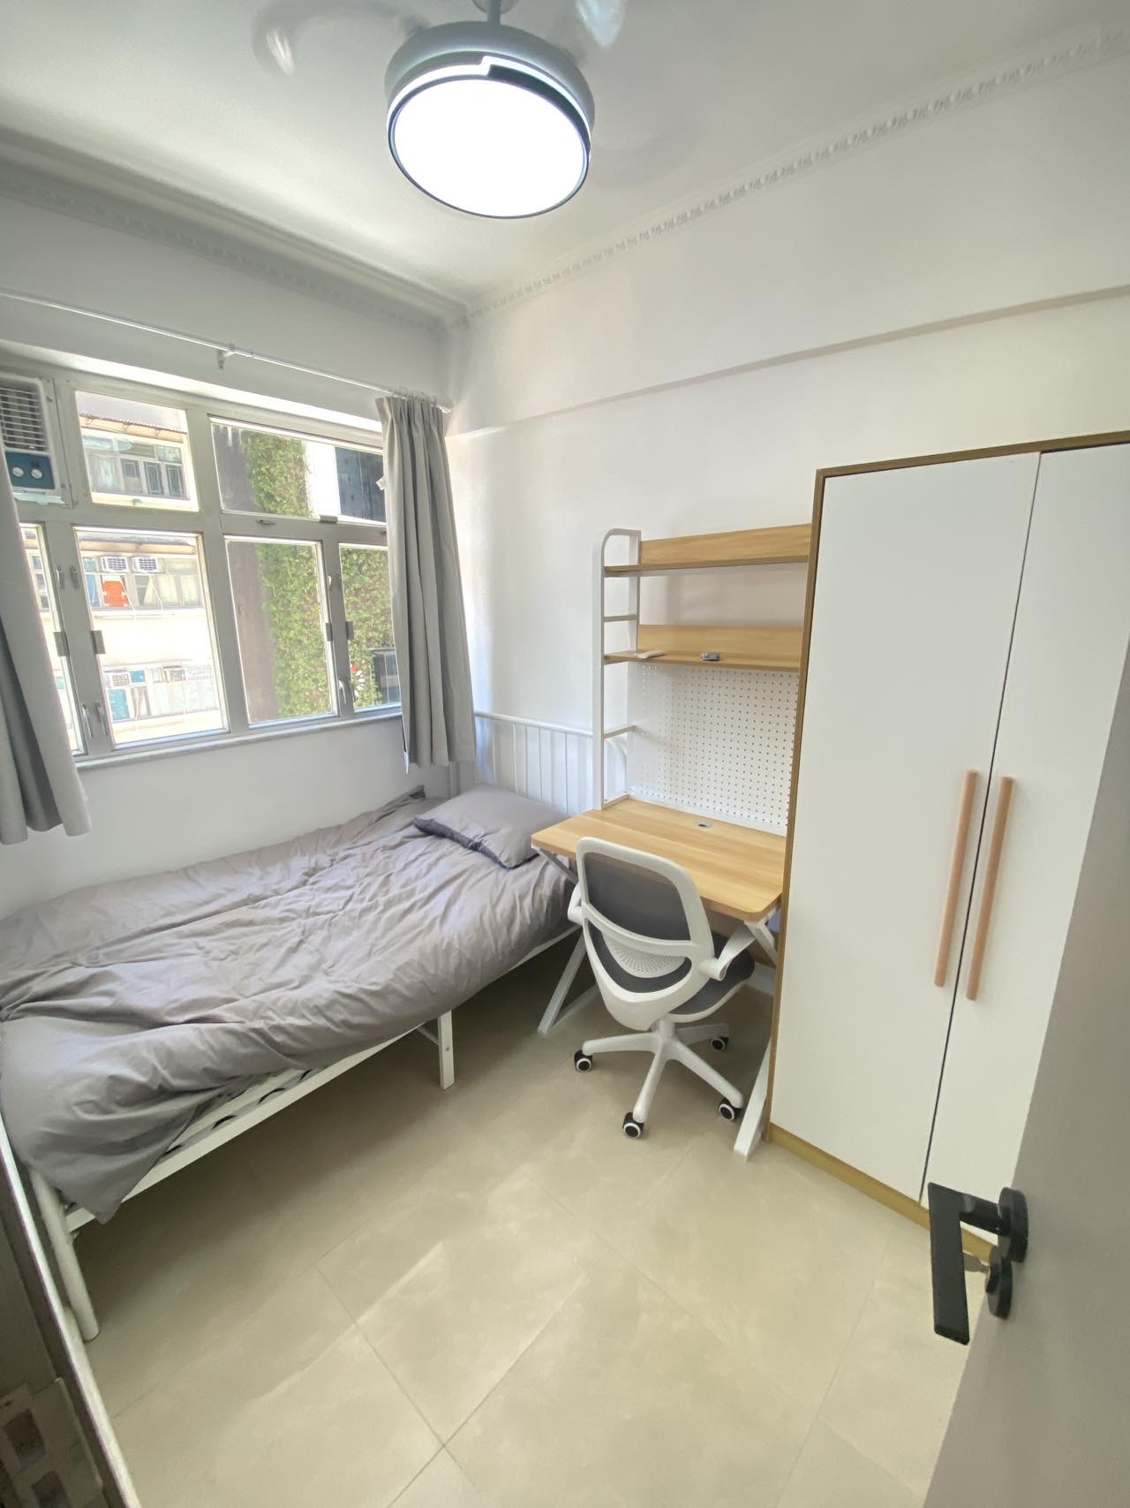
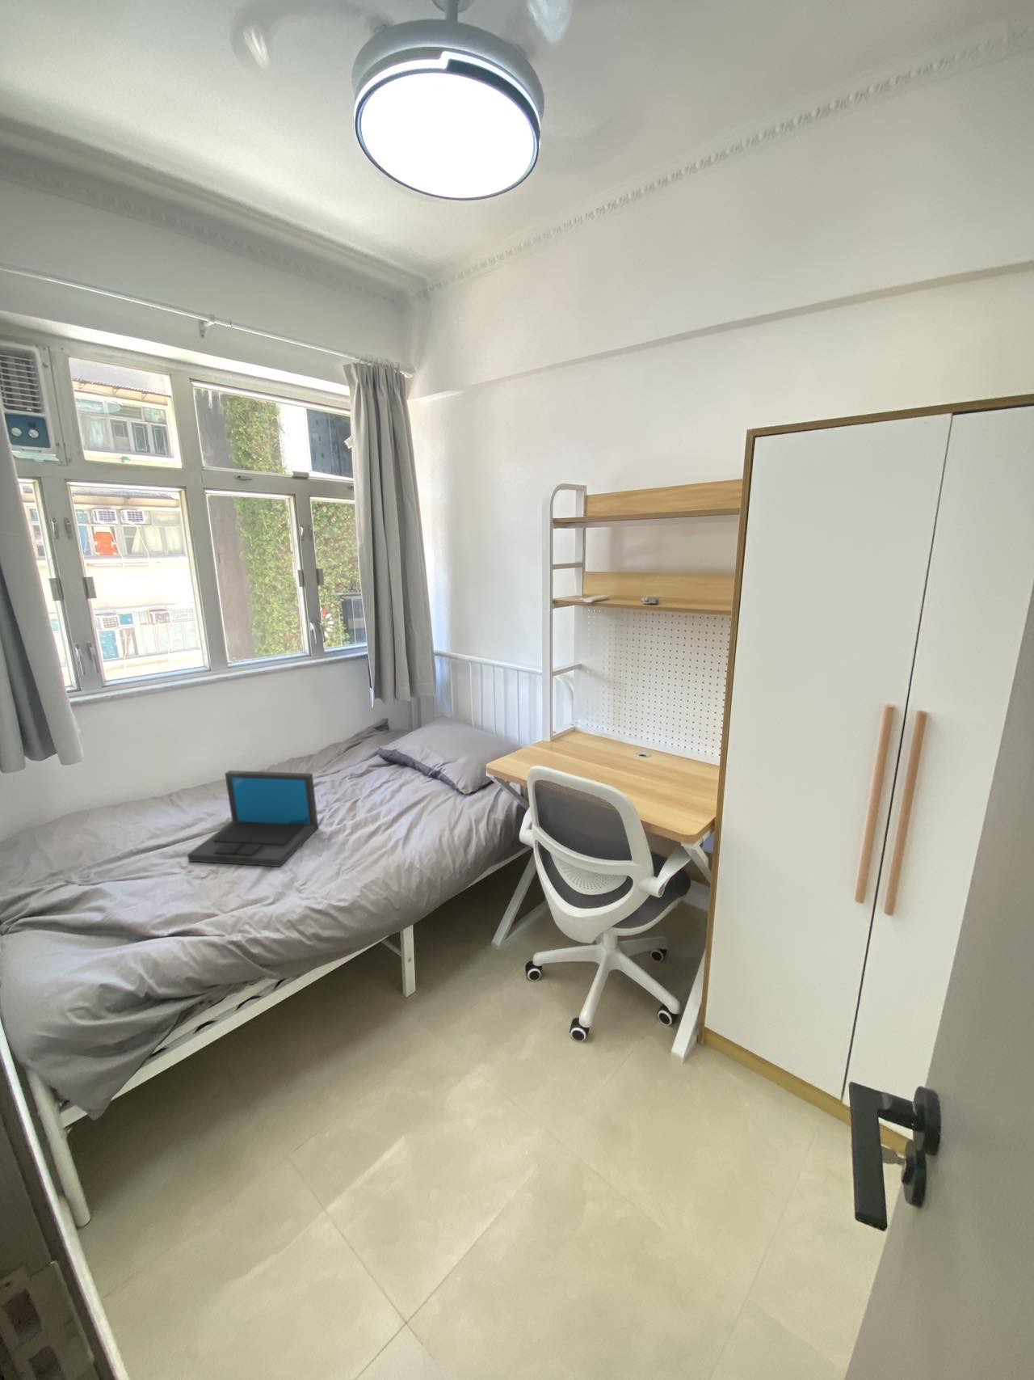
+ laptop [187,769,319,867]
